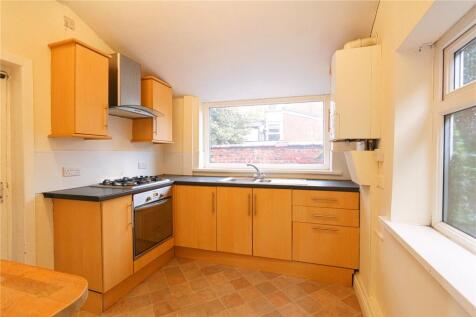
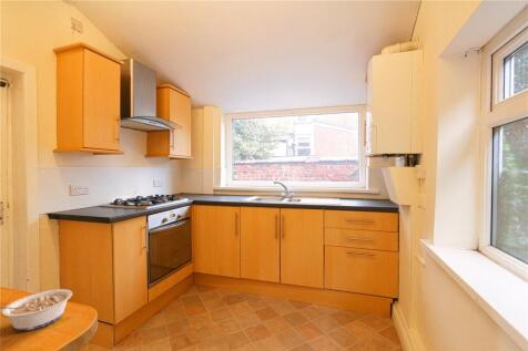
+ legume [0,288,73,331]
